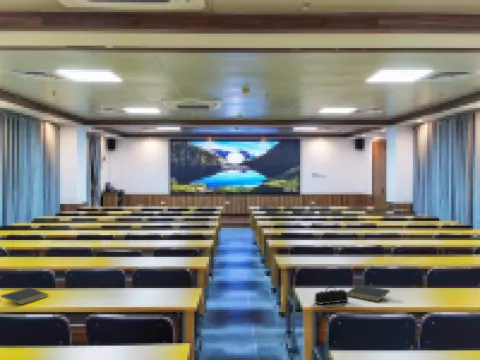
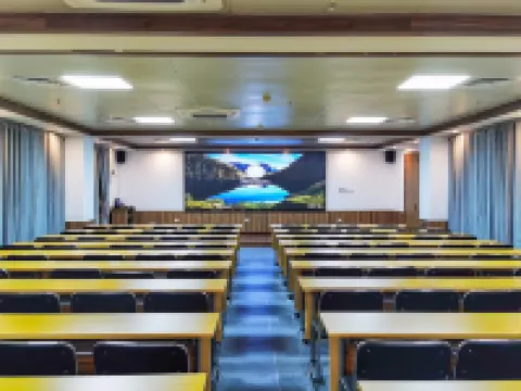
- notepad [347,284,391,302]
- pencil case [313,285,350,306]
- notepad [0,286,50,306]
